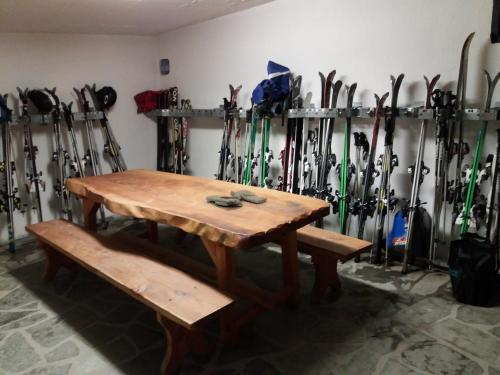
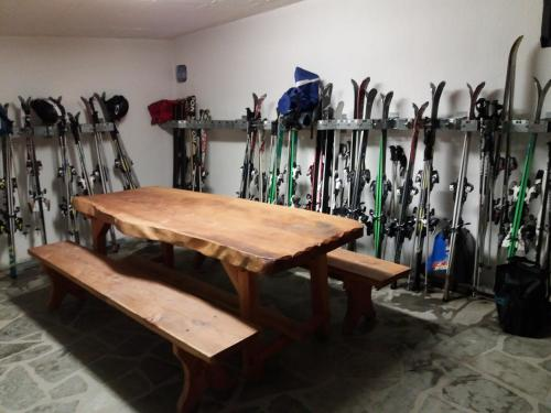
- pair of gloves [205,189,268,207]
